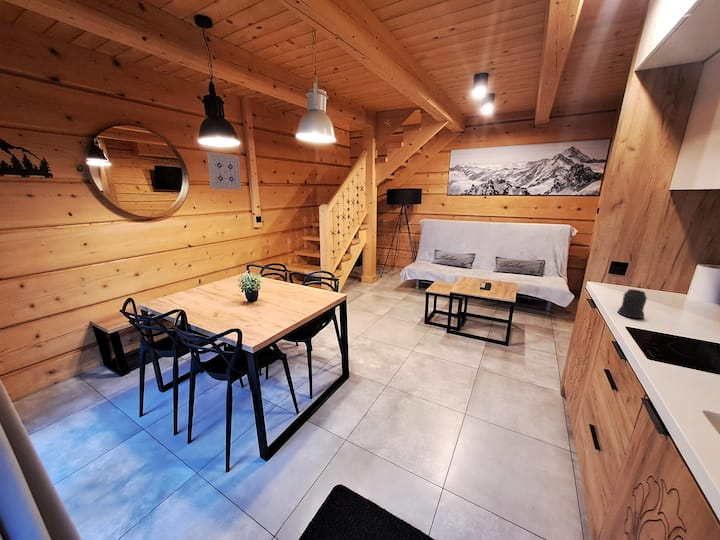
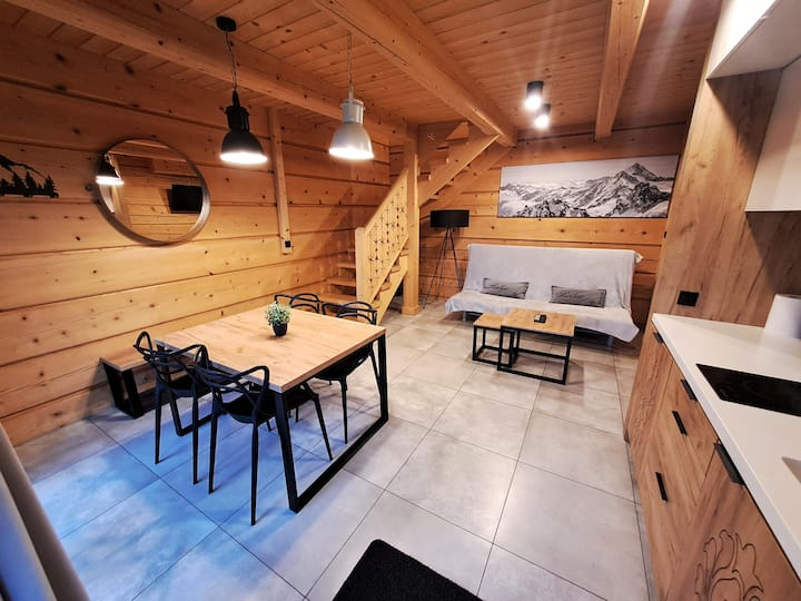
- mug [616,288,648,319]
- wall art [206,151,242,191]
